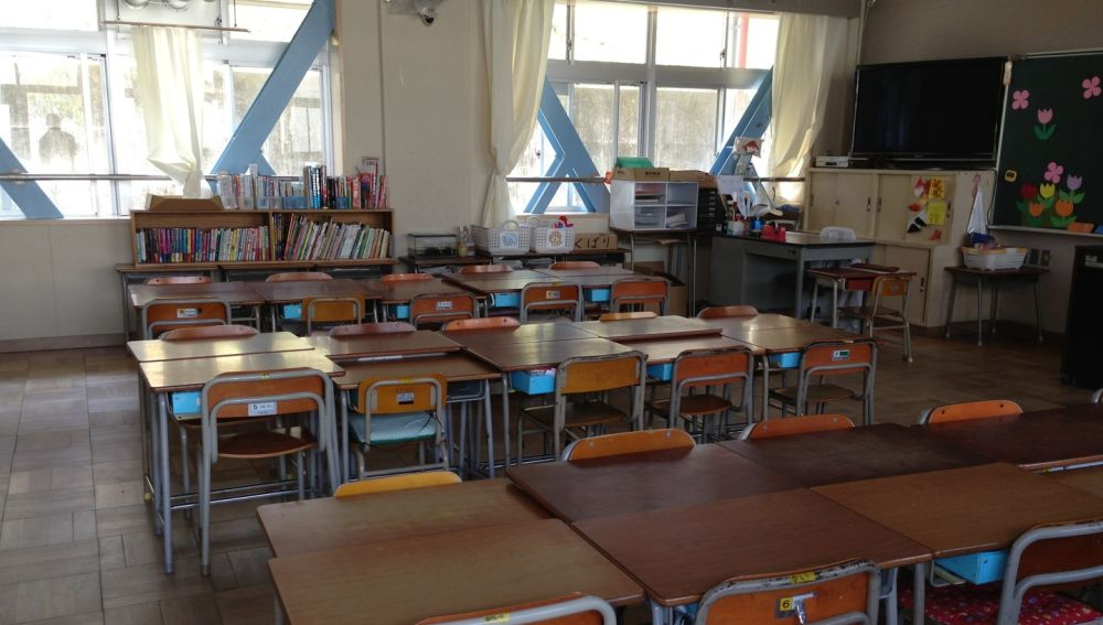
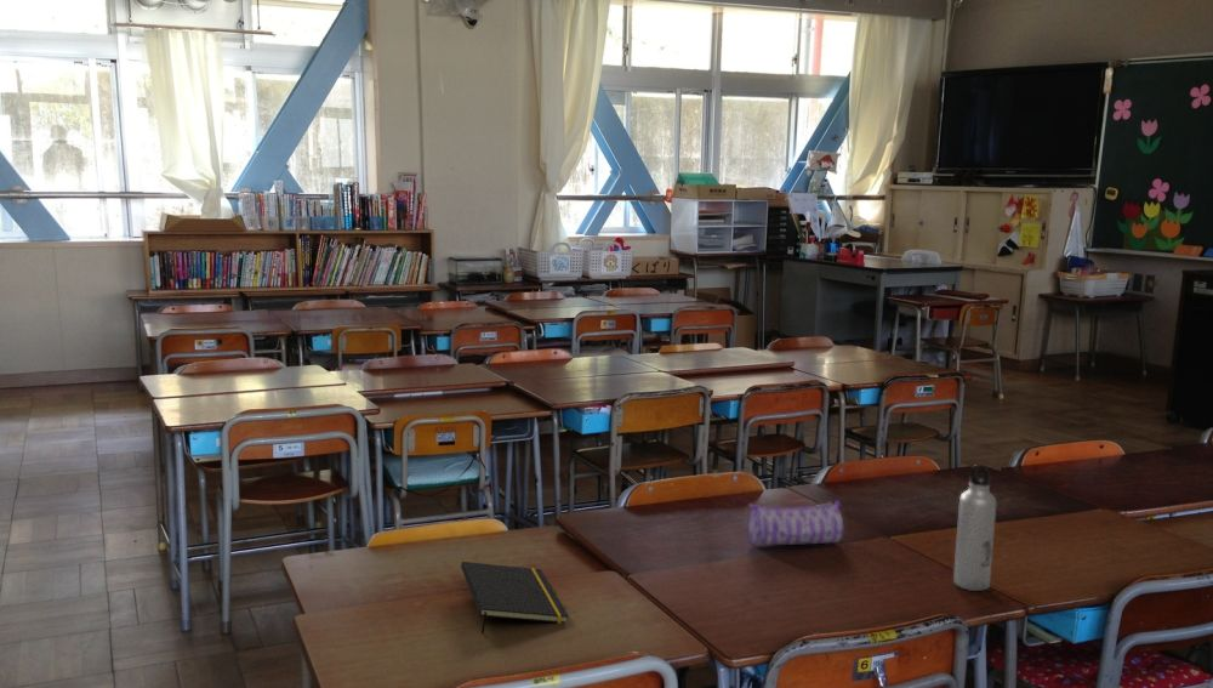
+ water bottle [952,464,997,592]
+ pencil case [747,500,845,546]
+ notepad [460,561,570,635]
